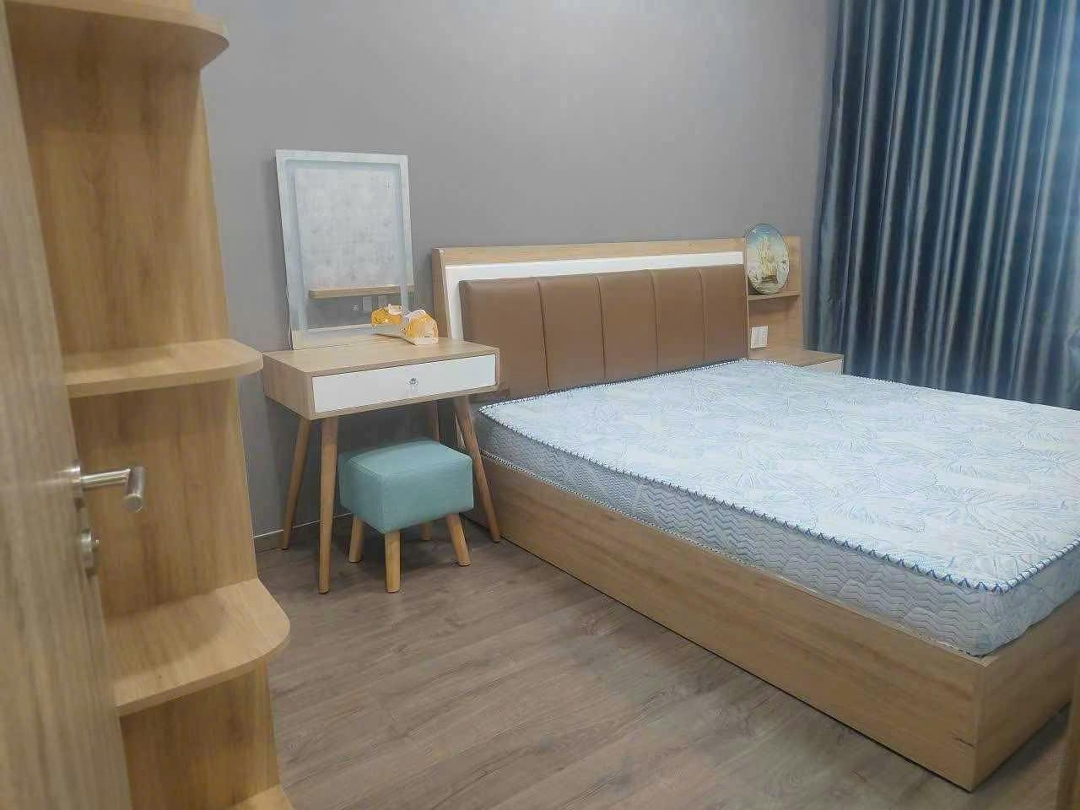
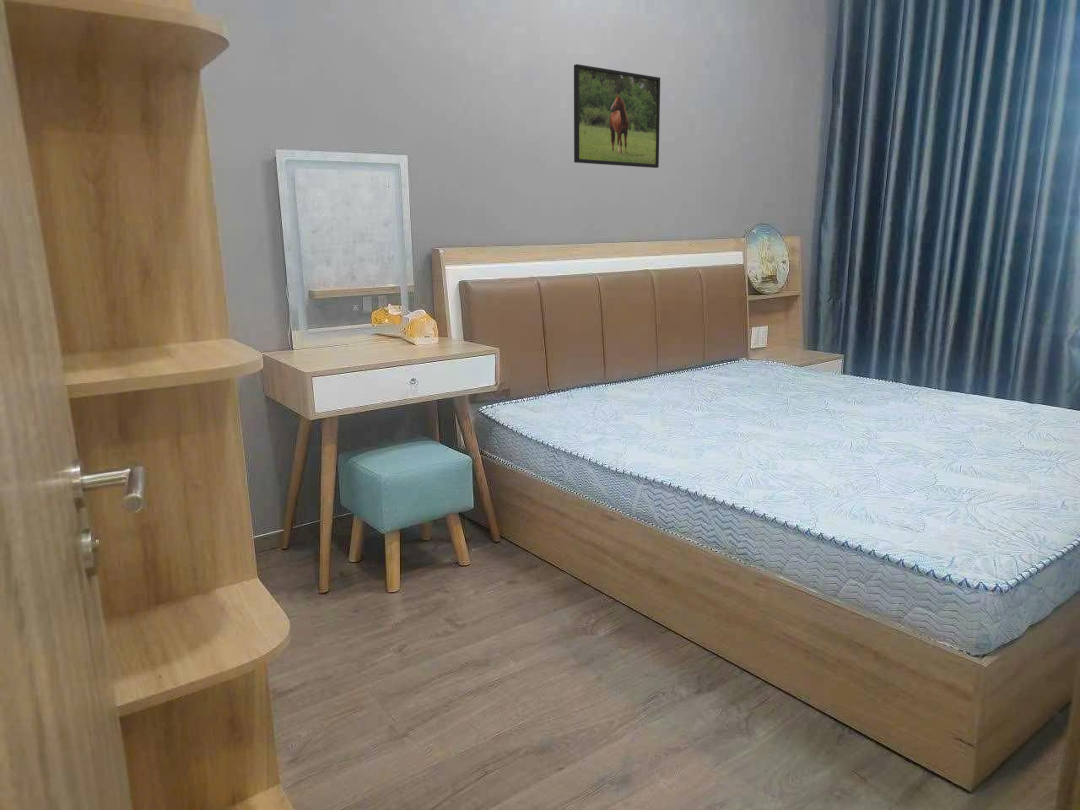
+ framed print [573,63,661,169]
